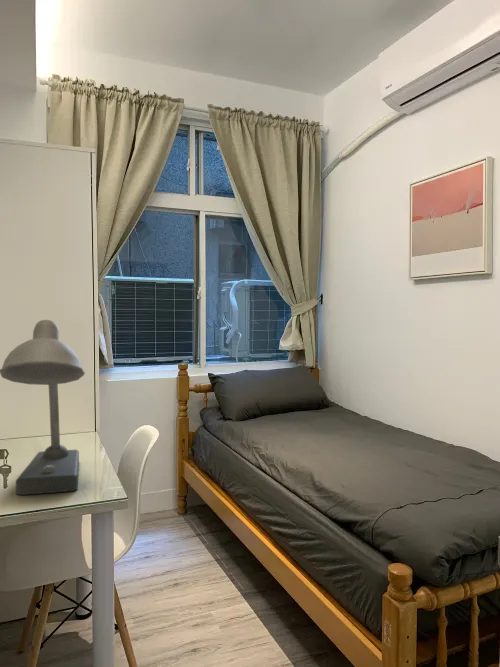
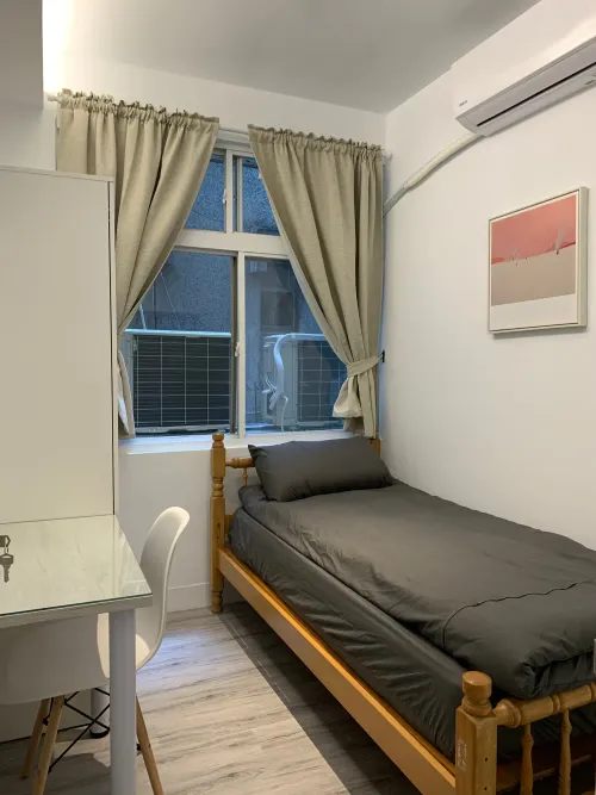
- desk lamp [0,319,86,496]
